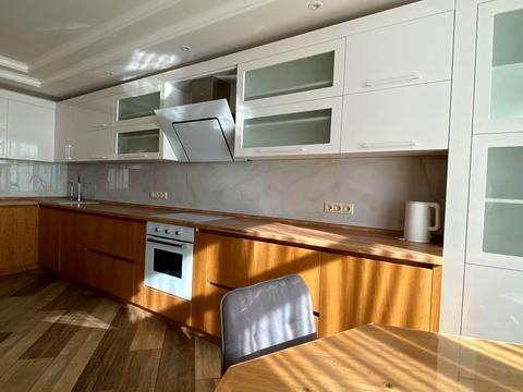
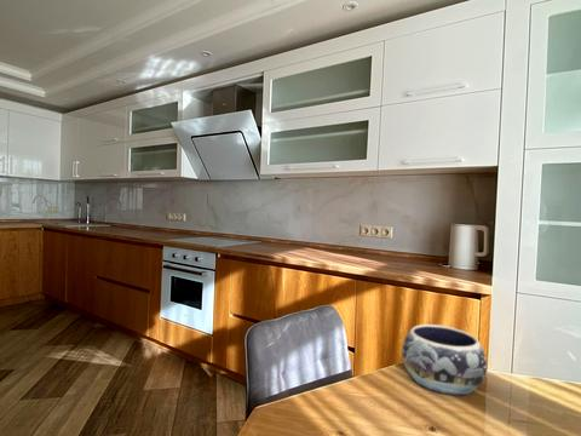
+ decorative bowl [401,323,488,397]
